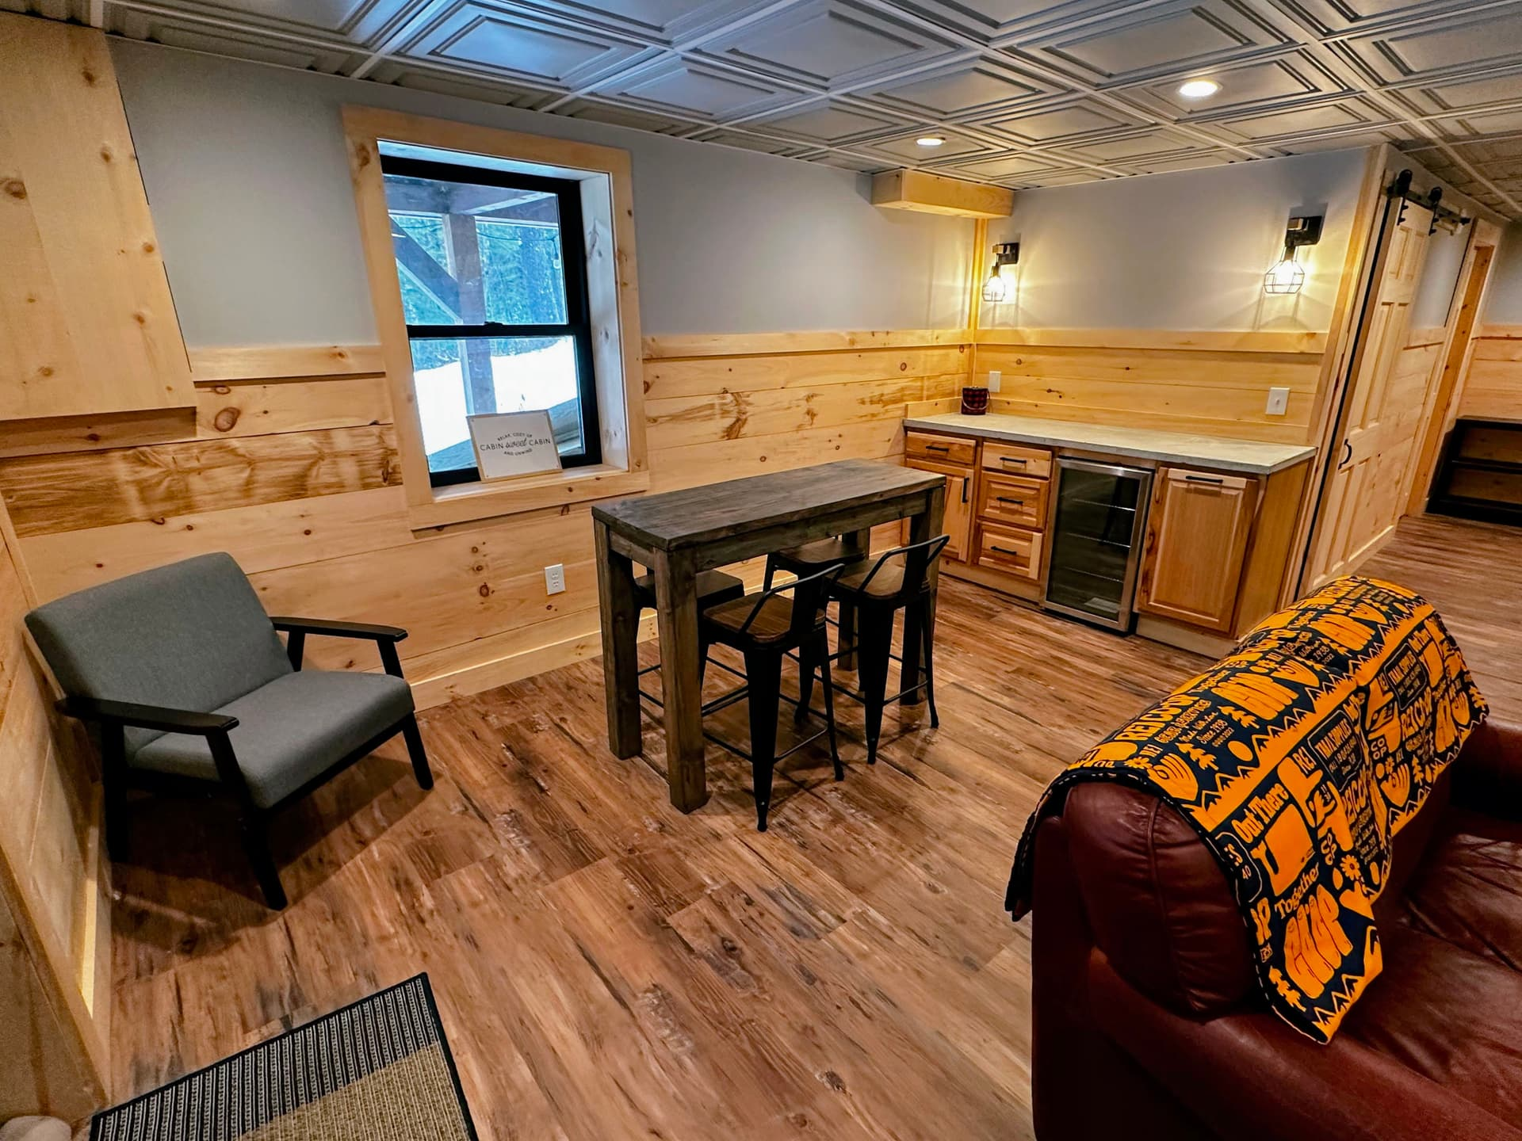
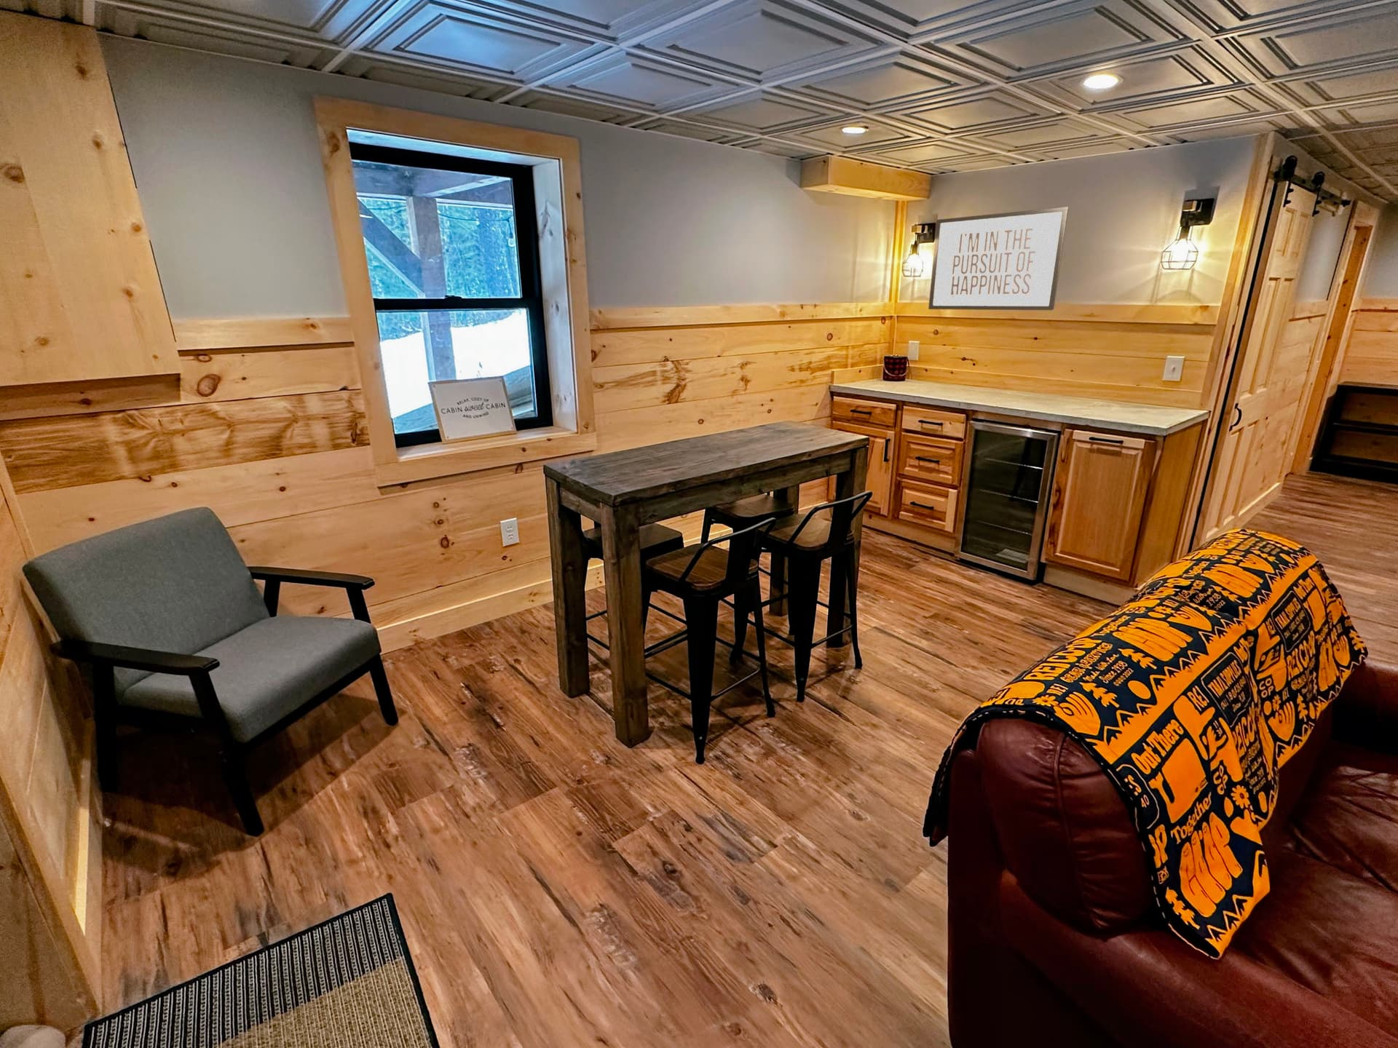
+ mirror [928,206,1070,310]
